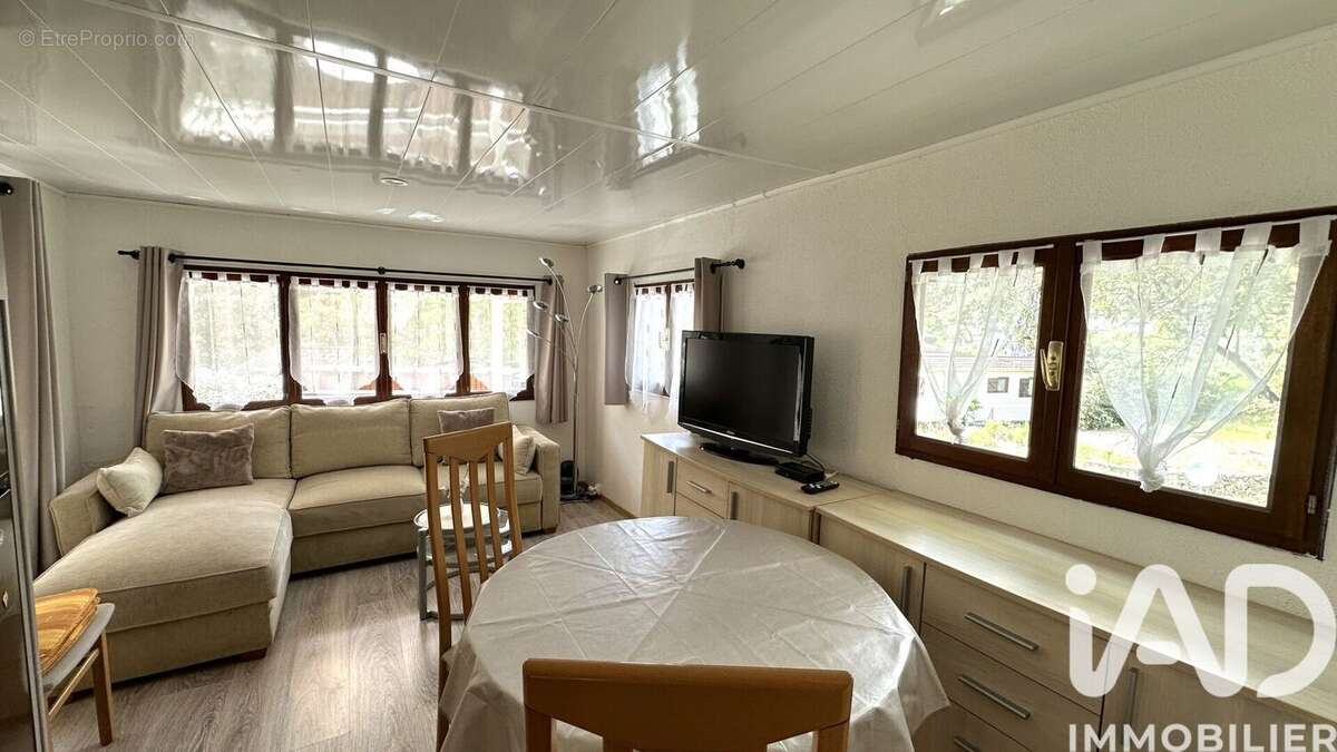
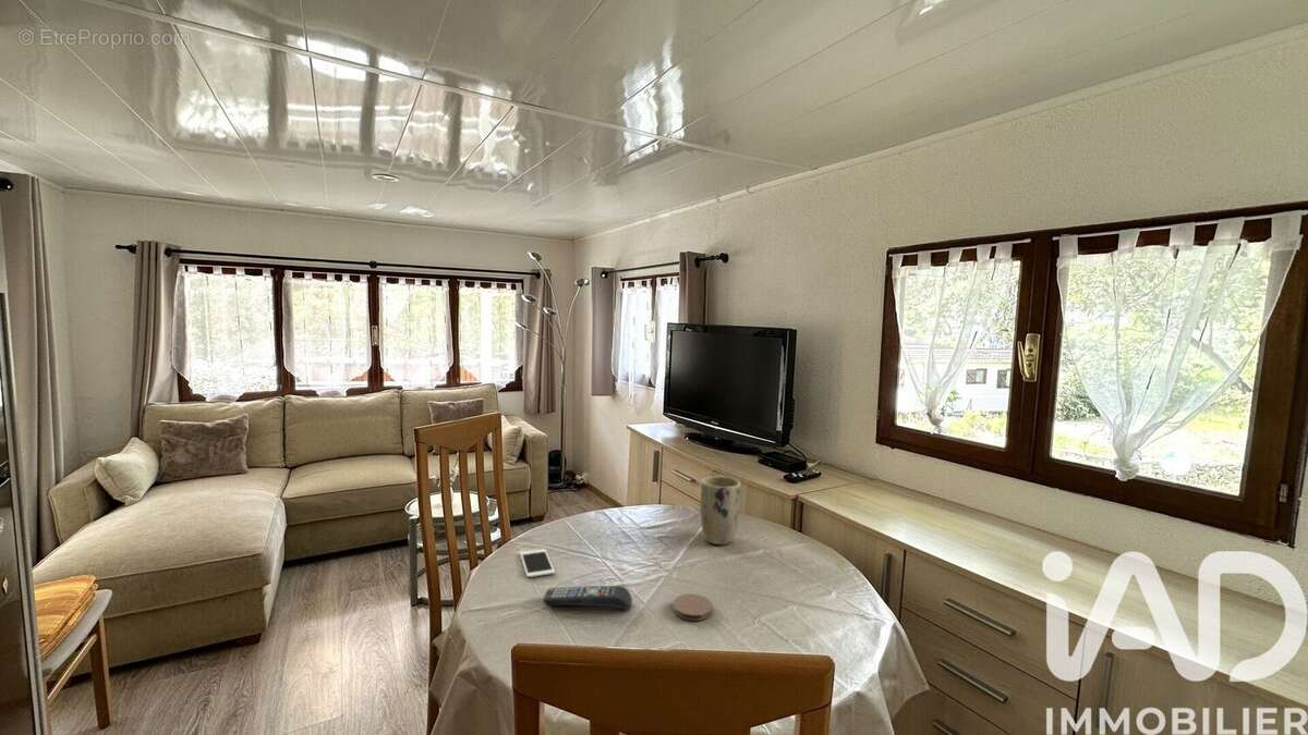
+ remote control [542,585,633,611]
+ coaster [671,592,714,622]
+ cell phone [519,548,556,578]
+ plant pot [699,475,742,546]
